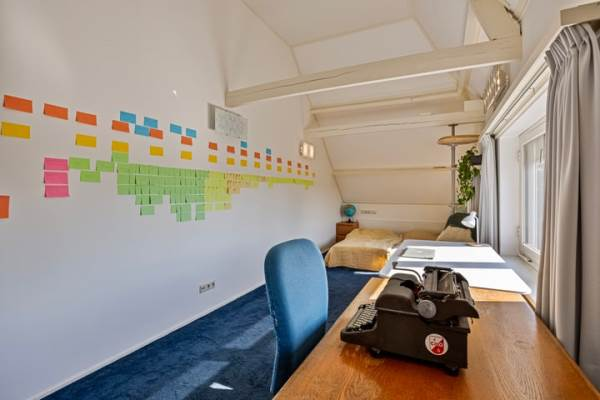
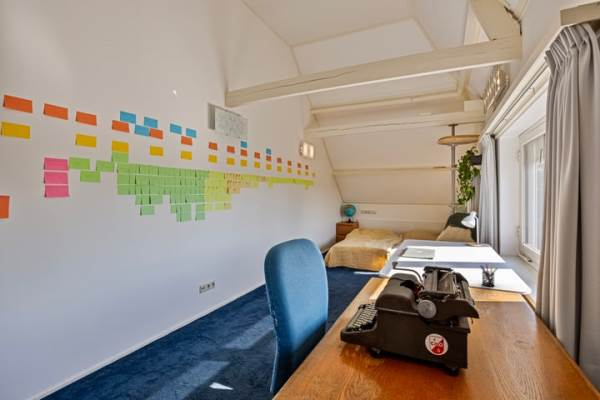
+ pen holder [479,263,499,287]
